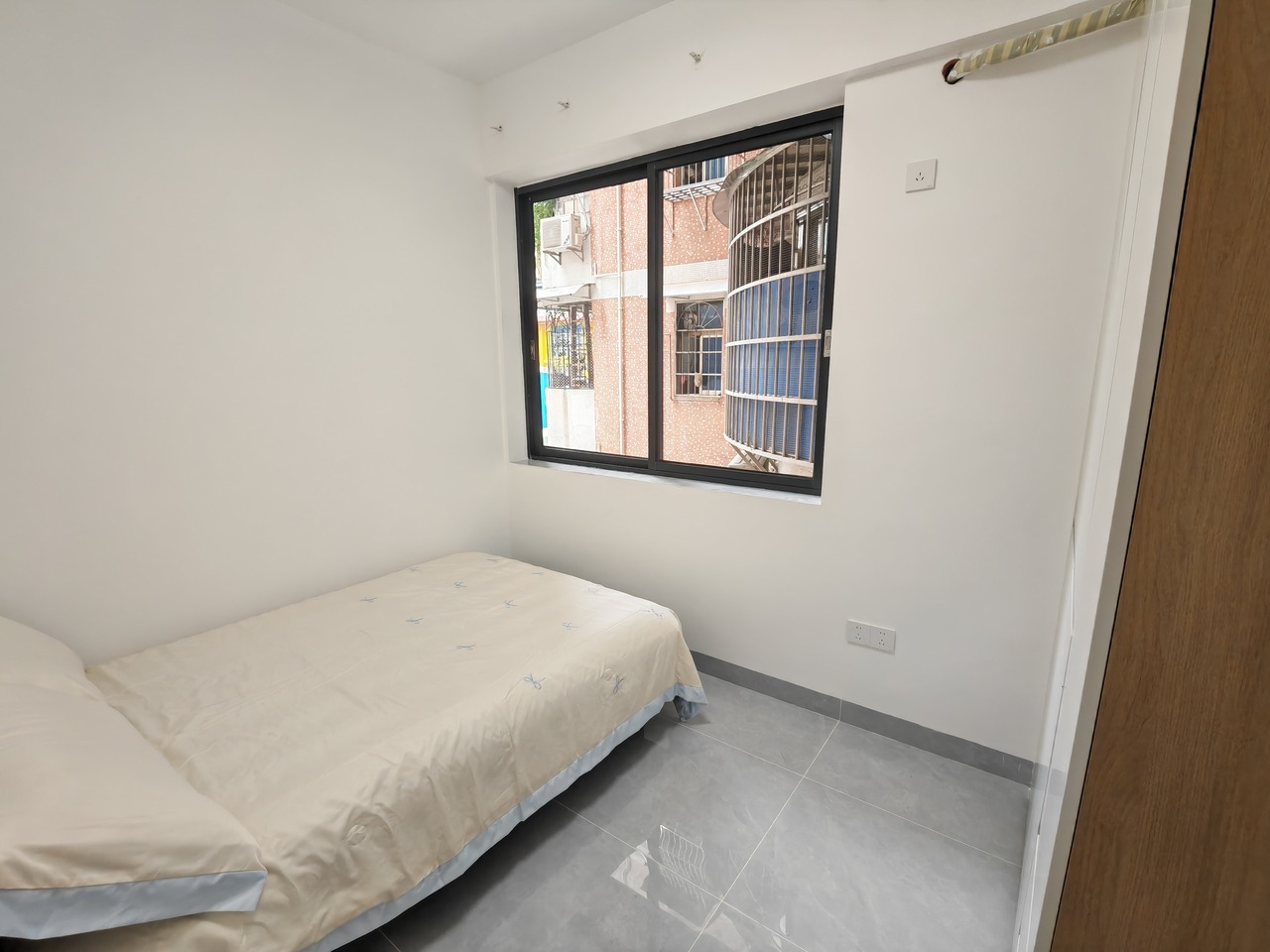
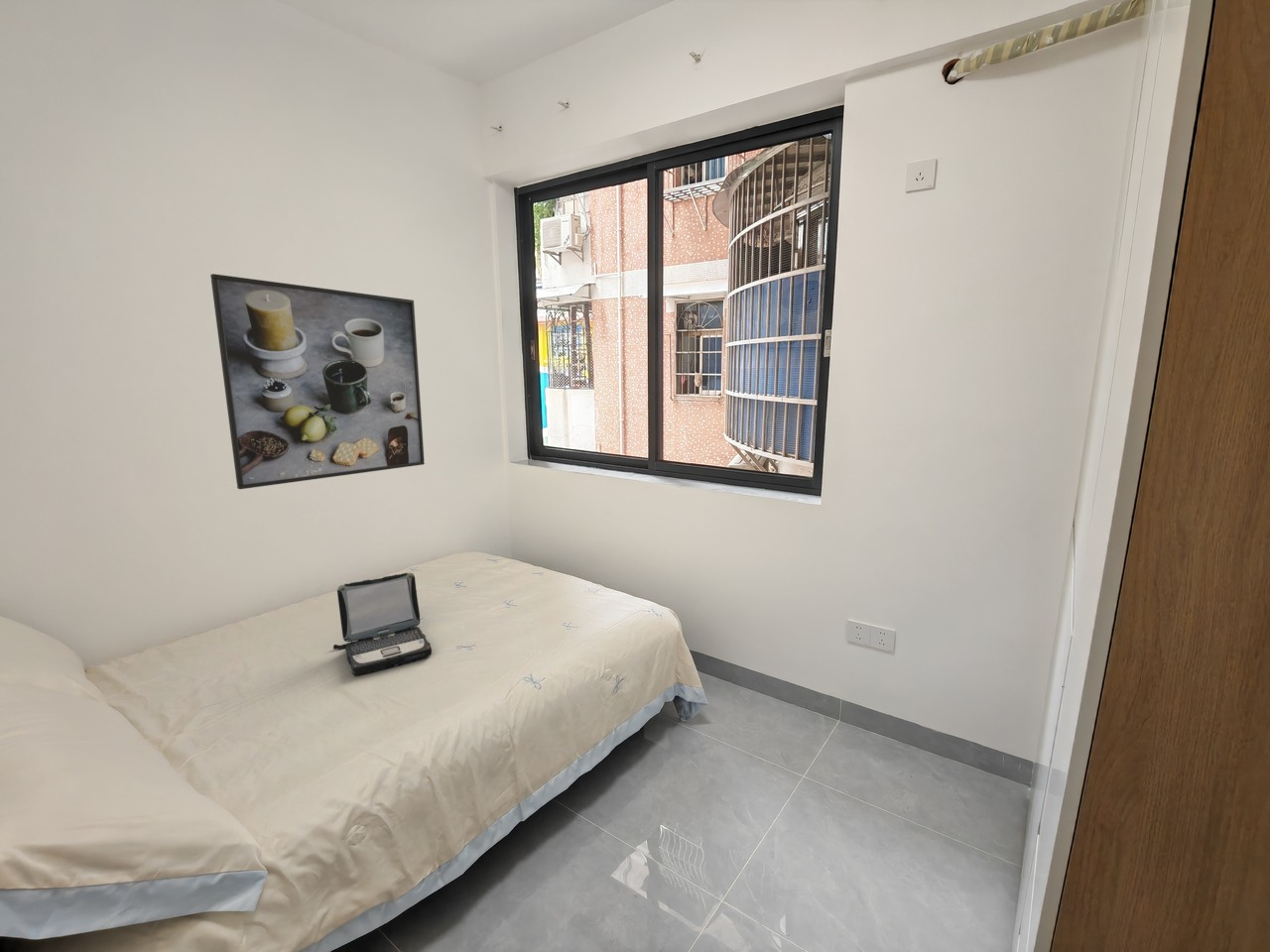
+ laptop [332,571,433,676]
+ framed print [209,273,426,490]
